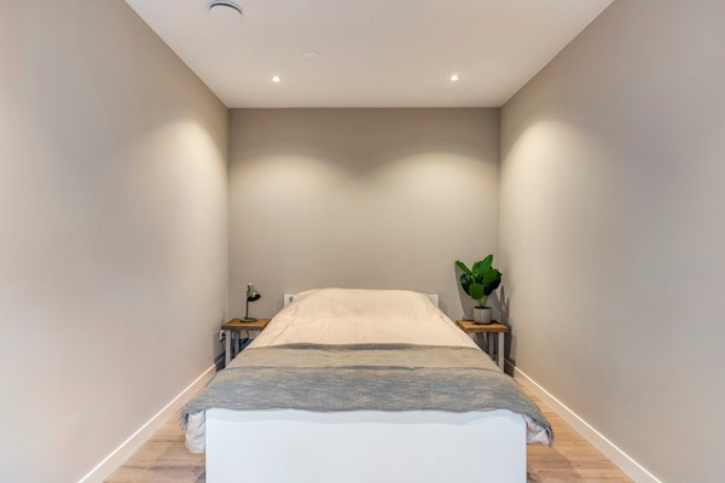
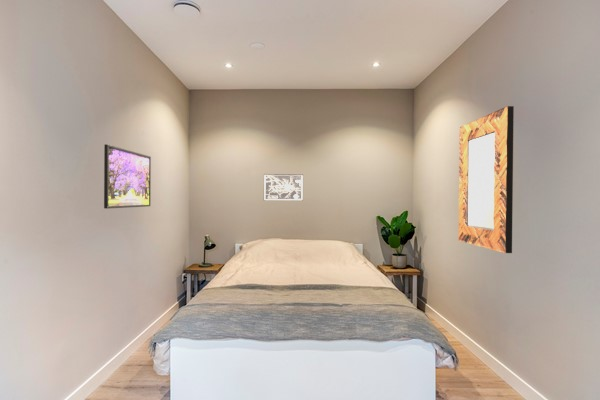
+ wall art [263,173,304,202]
+ home mirror [458,105,515,254]
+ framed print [103,143,152,210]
